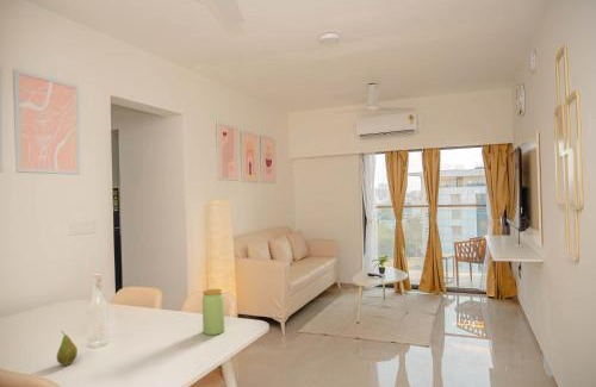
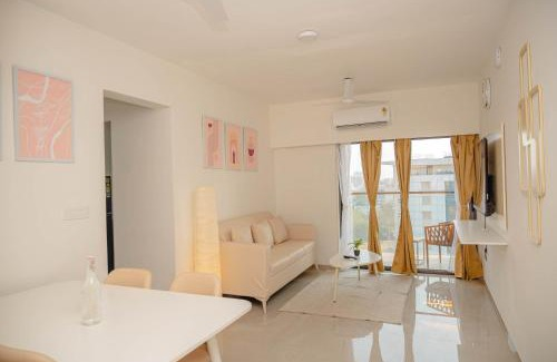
- fruit [56,330,79,367]
- jar [201,288,225,336]
